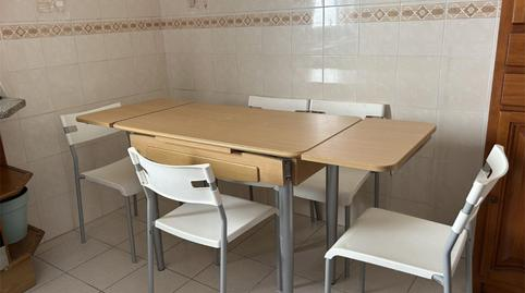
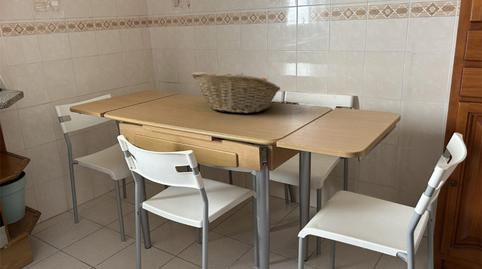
+ fruit basket [191,71,281,114]
